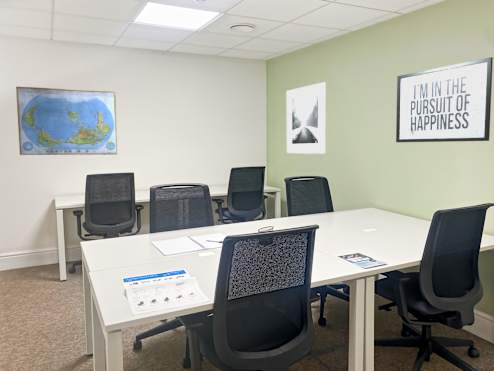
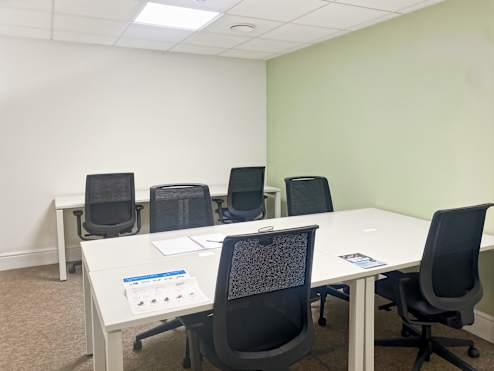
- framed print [286,81,327,155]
- mirror [395,56,494,143]
- world map [15,86,118,156]
